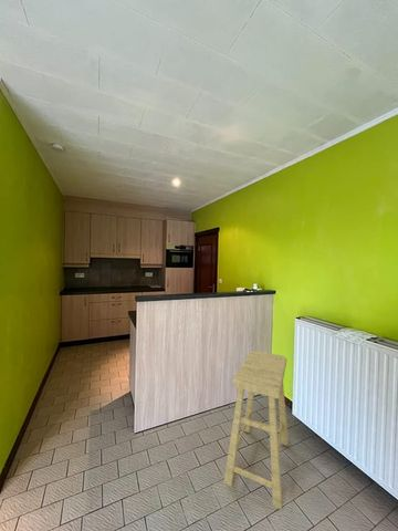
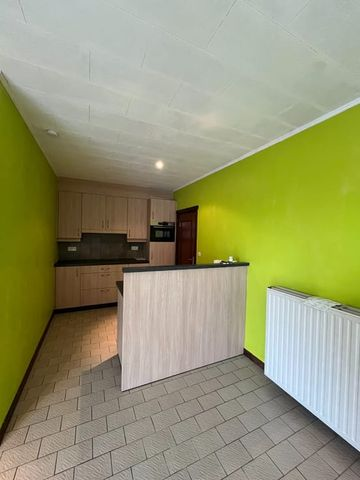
- stool [223,350,290,511]
